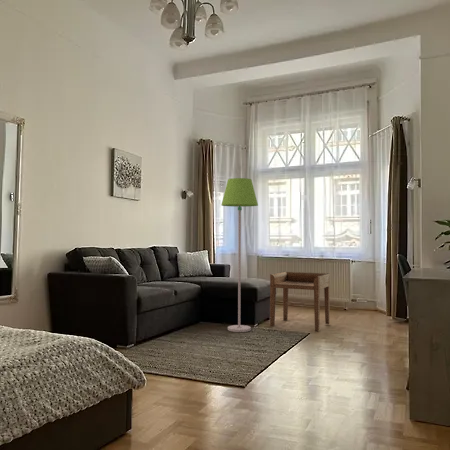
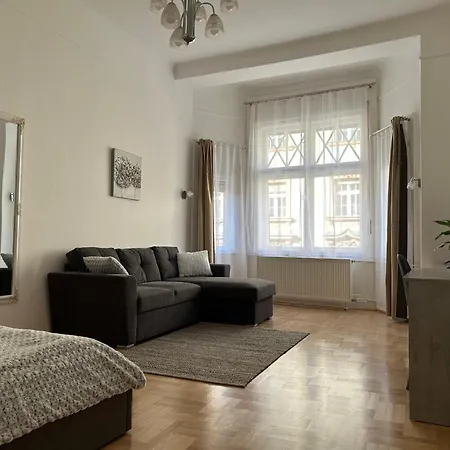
- side table [269,270,331,332]
- floor lamp [220,177,259,333]
